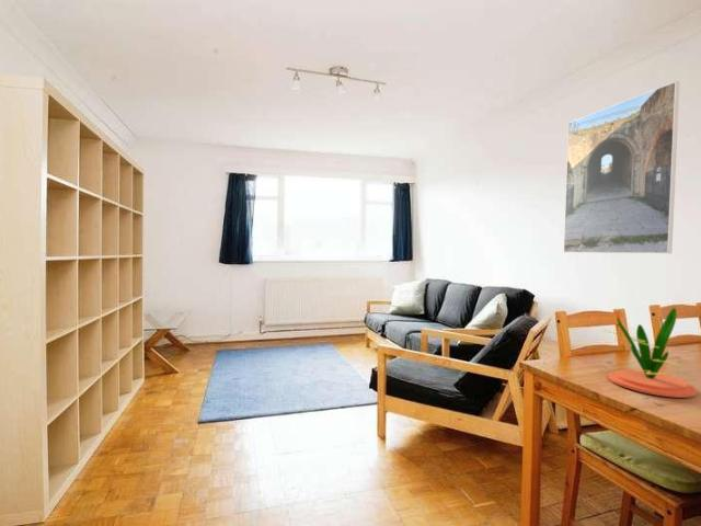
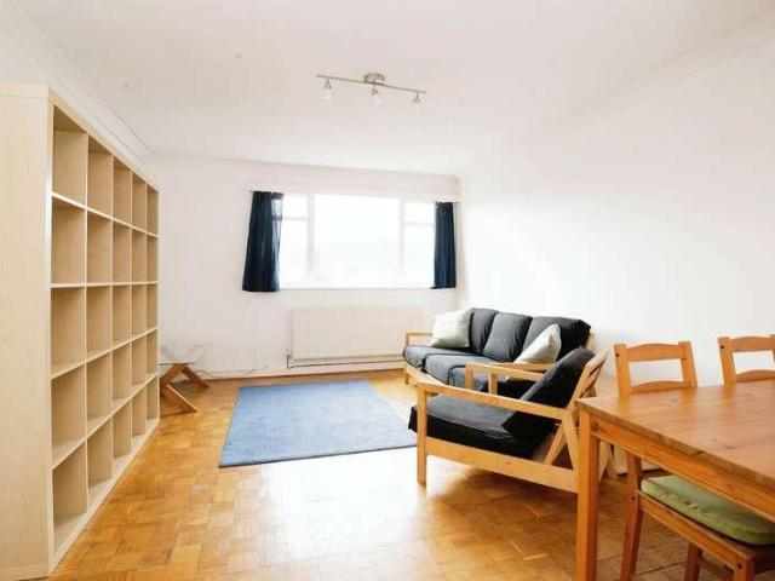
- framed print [563,80,680,254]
- plant [602,307,698,399]
